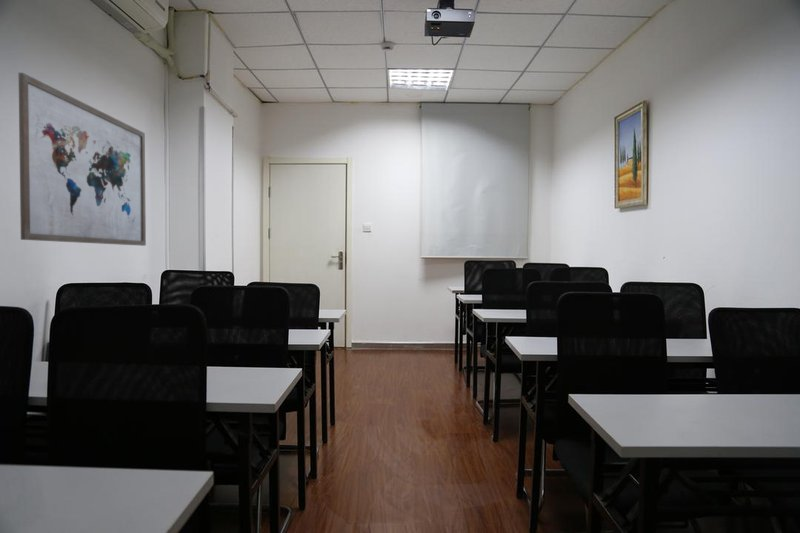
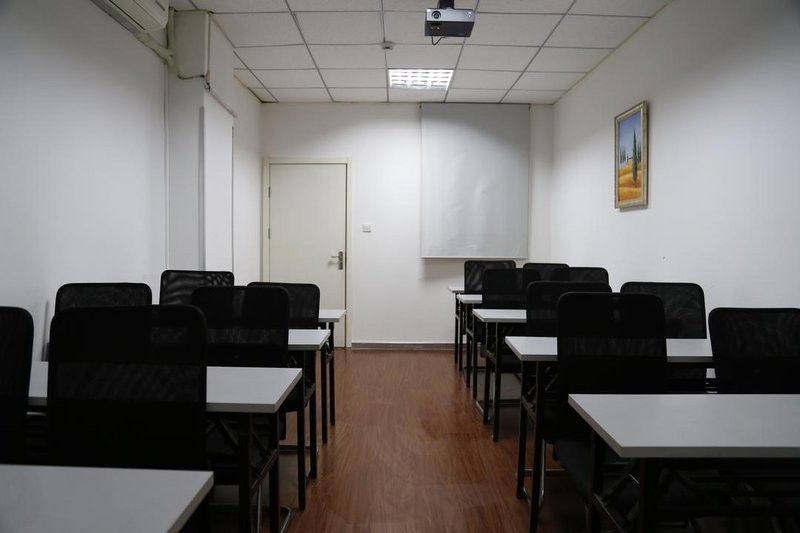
- wall art [18,72,147,247]
